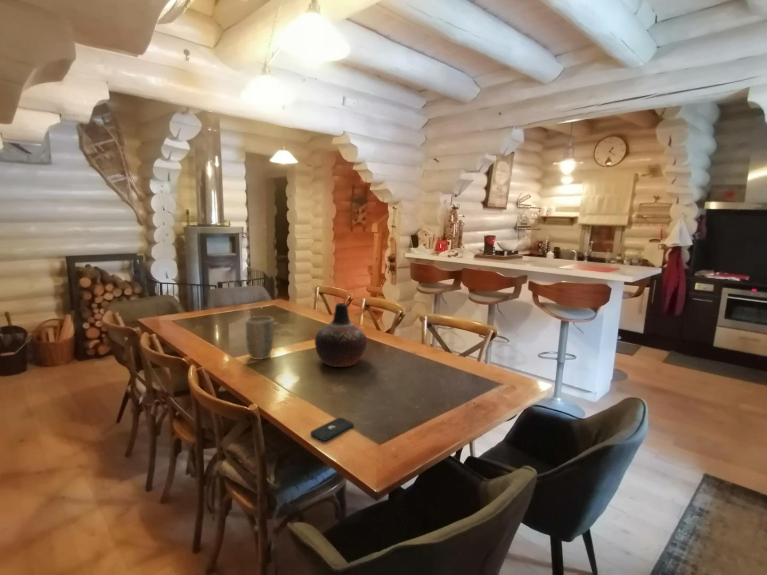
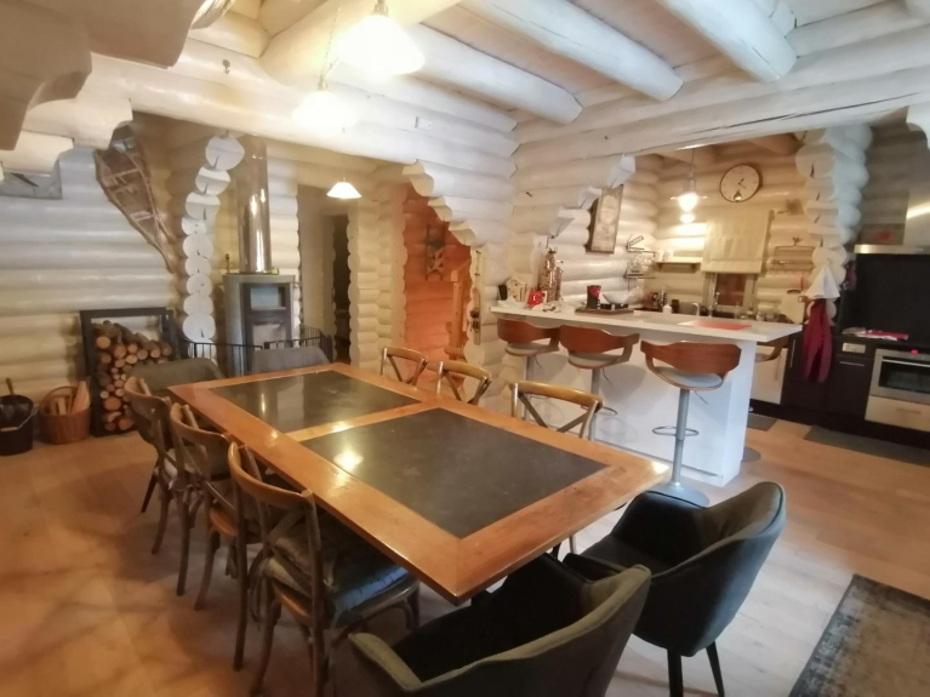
- vase [314,302,367,368]
- smartphone [310,417,354,442]
- plant pot [245,315,275,361]
